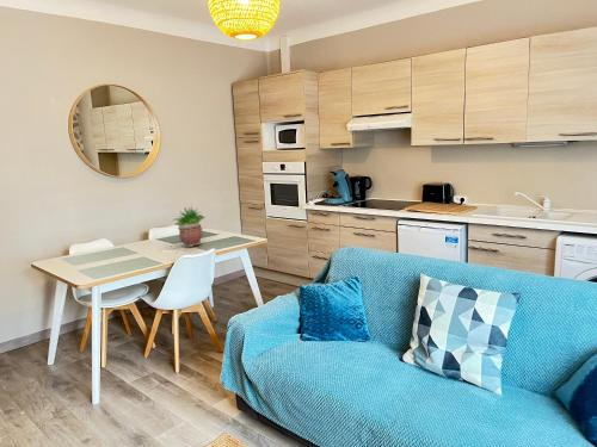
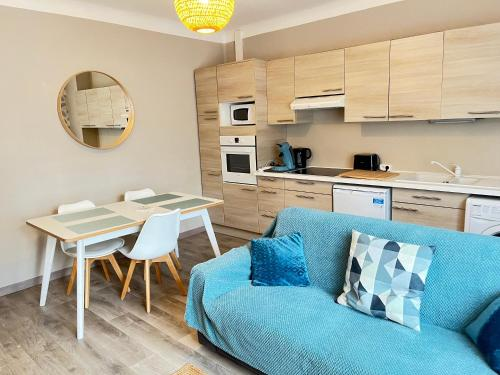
- potted plant [172,206,207,248]
